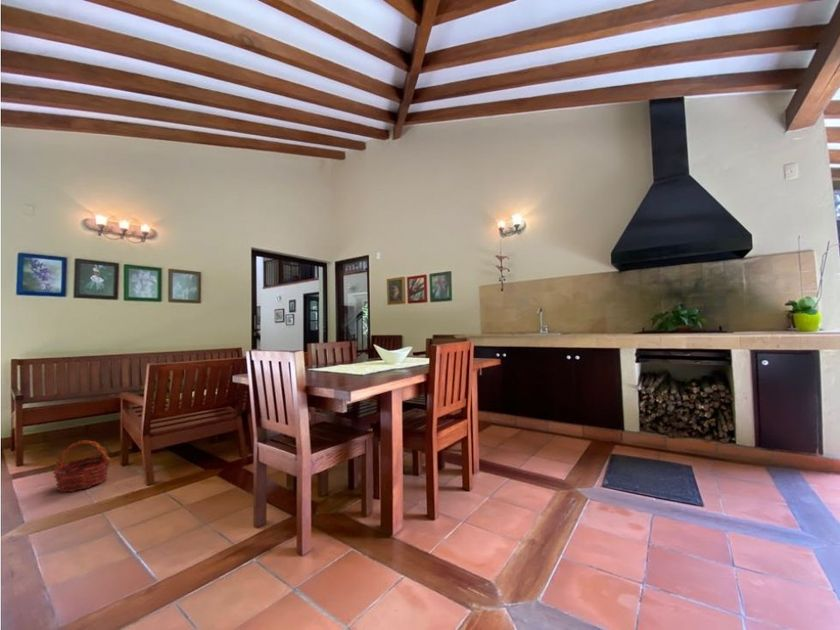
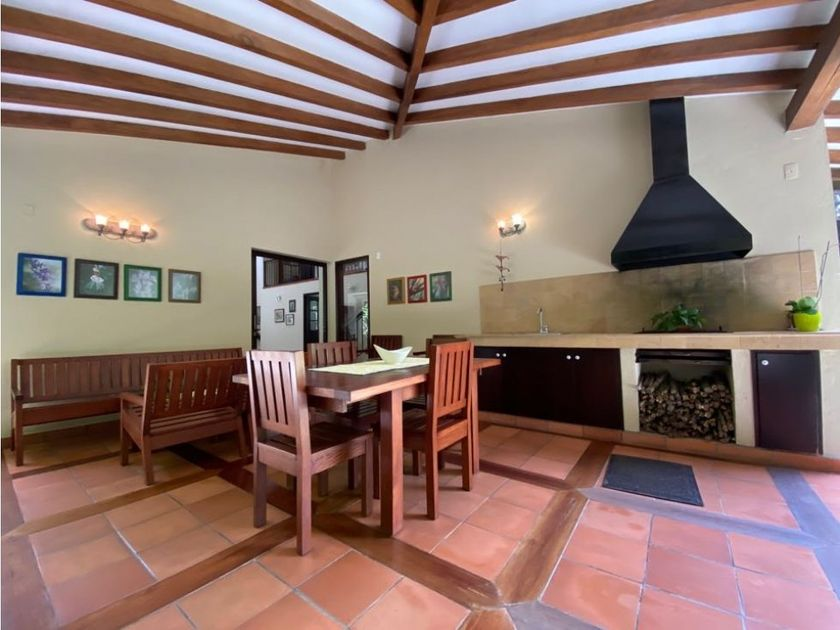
- basket [52,439,112,493]
